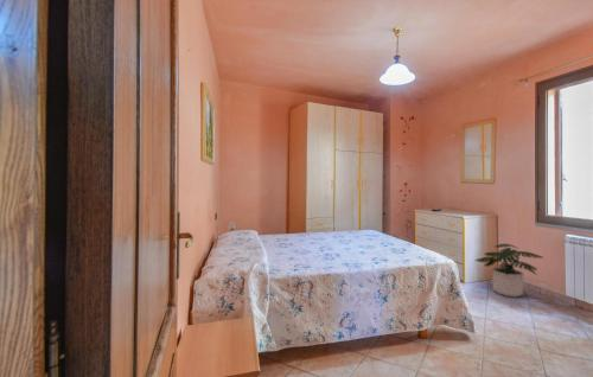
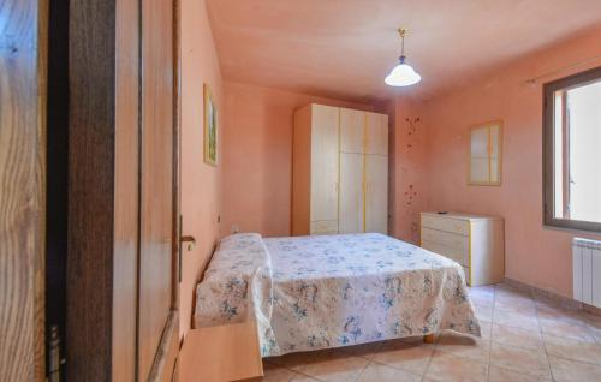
- potted plant [474,243,543,299]
